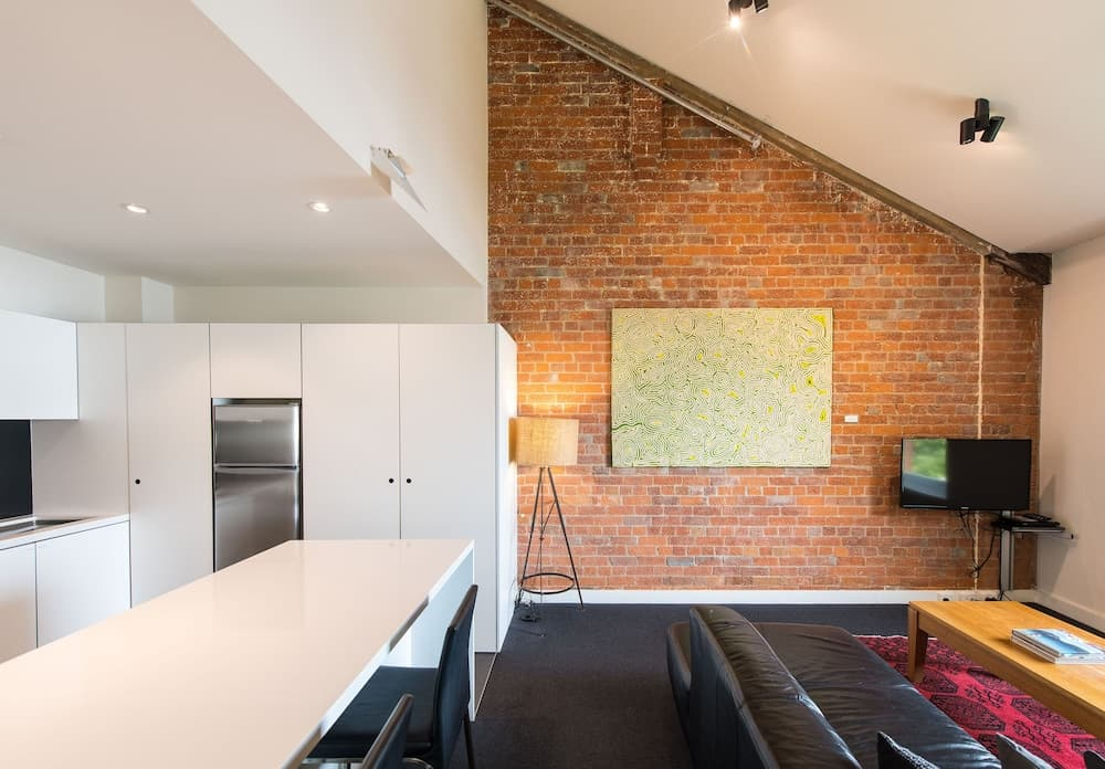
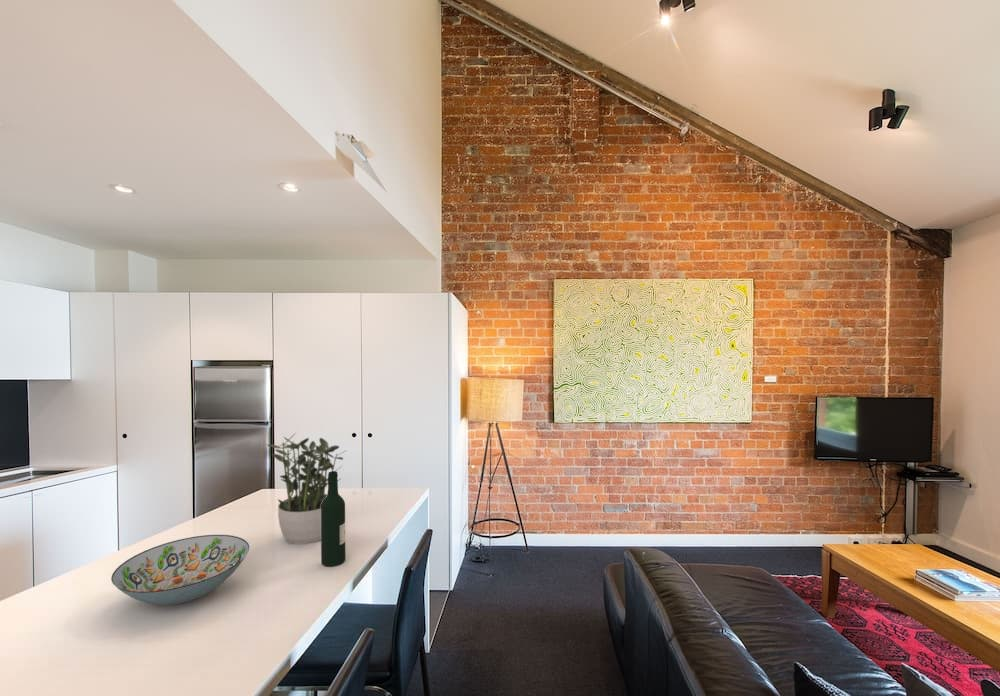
+ potted plant [266,433,346,545]
+ wine bottle [320,470,346,568]
+ decorative bowl [110,534,250,606]
